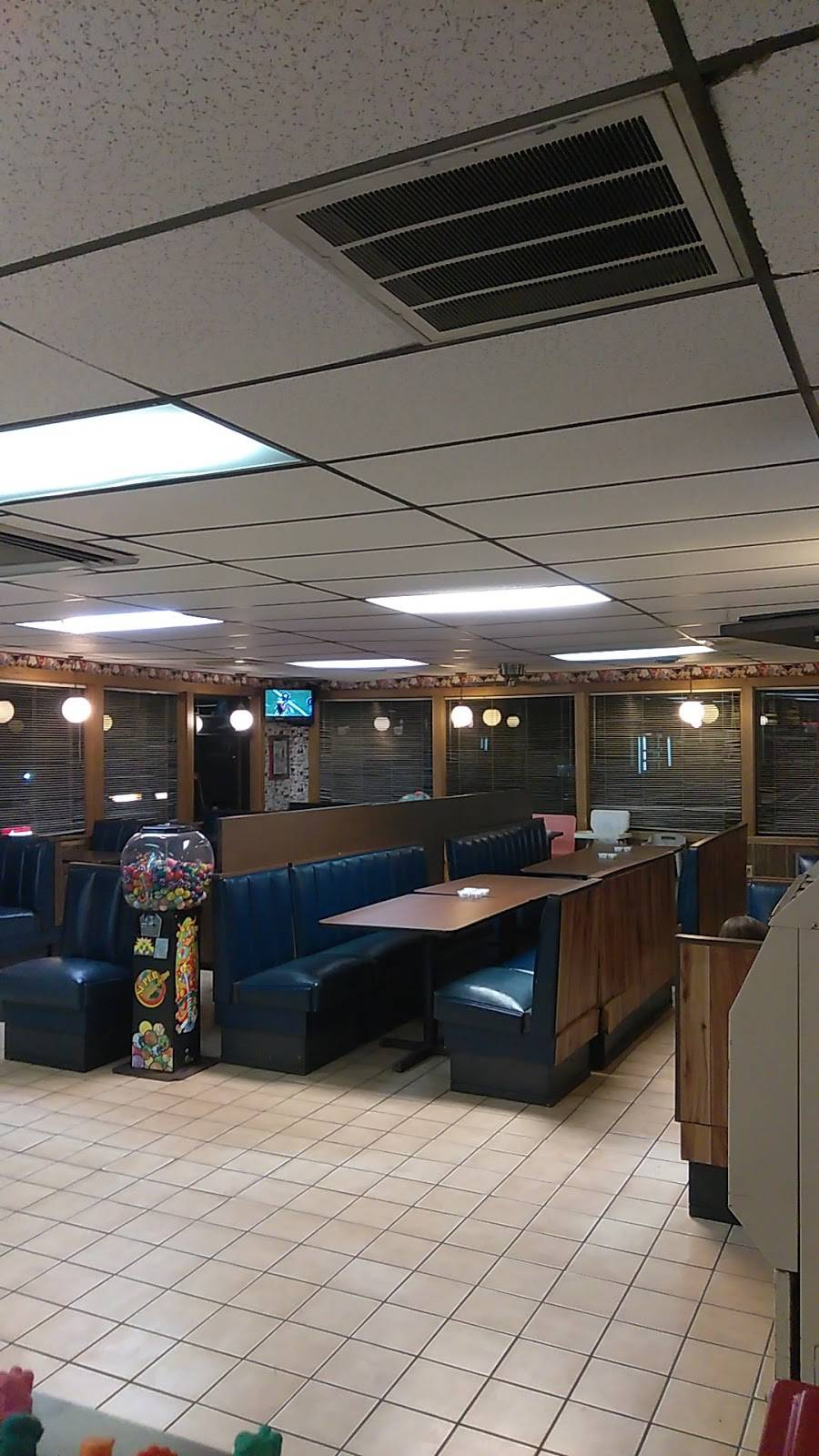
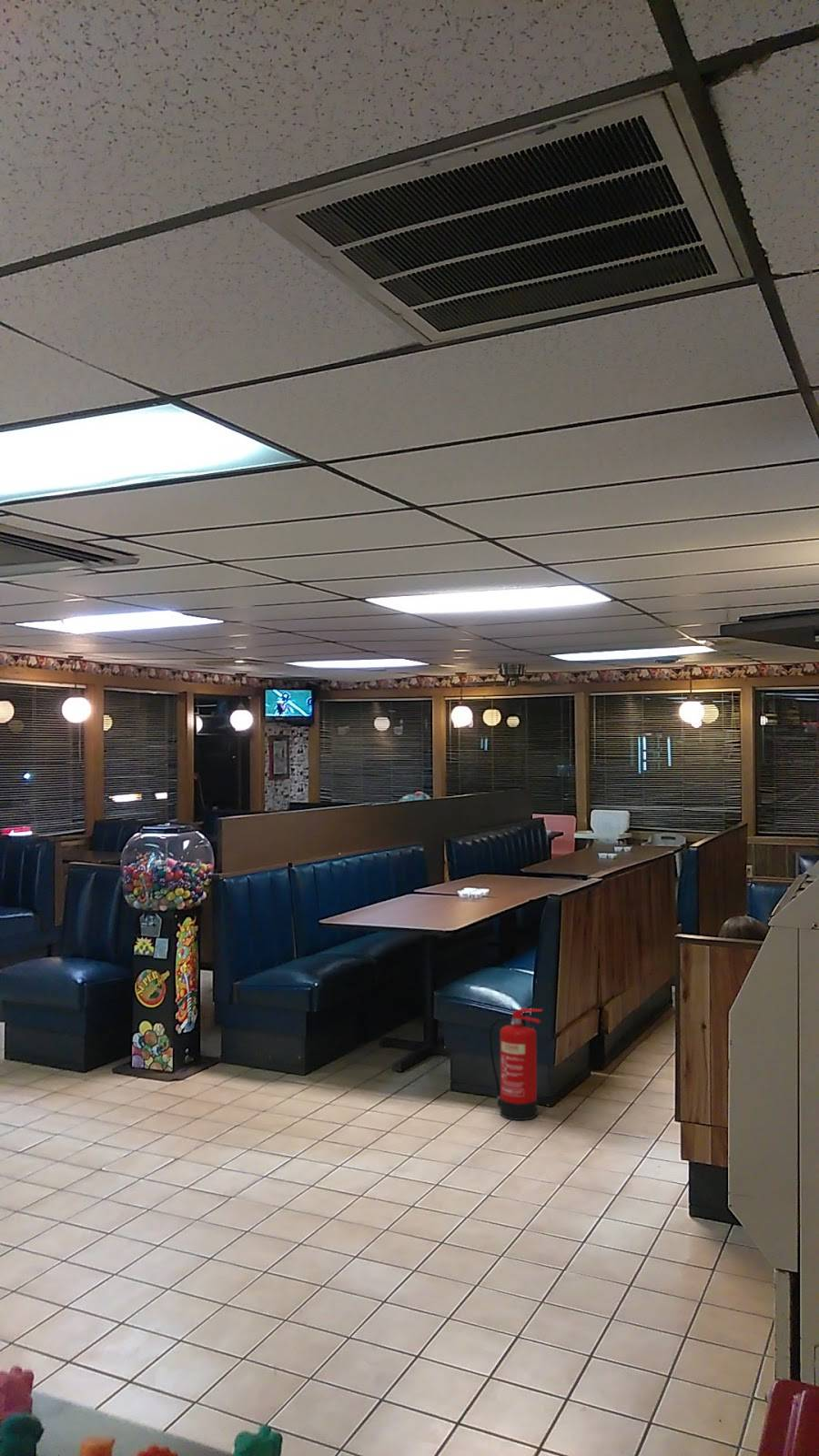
+ fire extinguisher [489,1007,543,1121]
